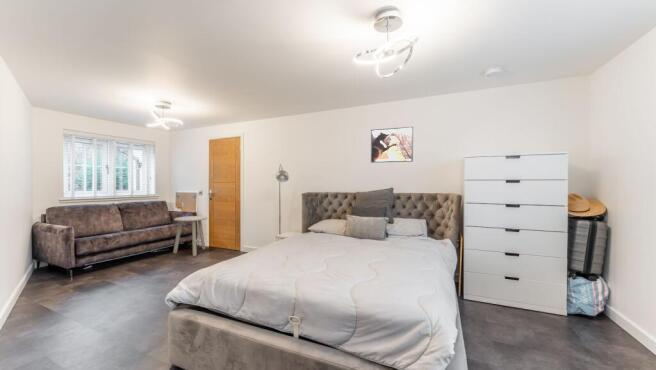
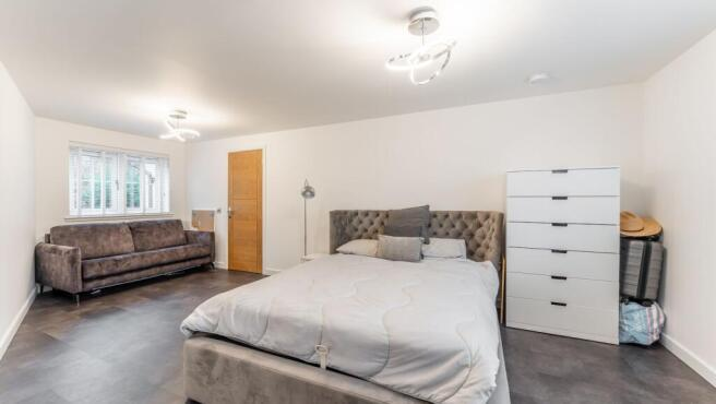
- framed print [370,126,414,164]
- side table [172,215,208,257]
